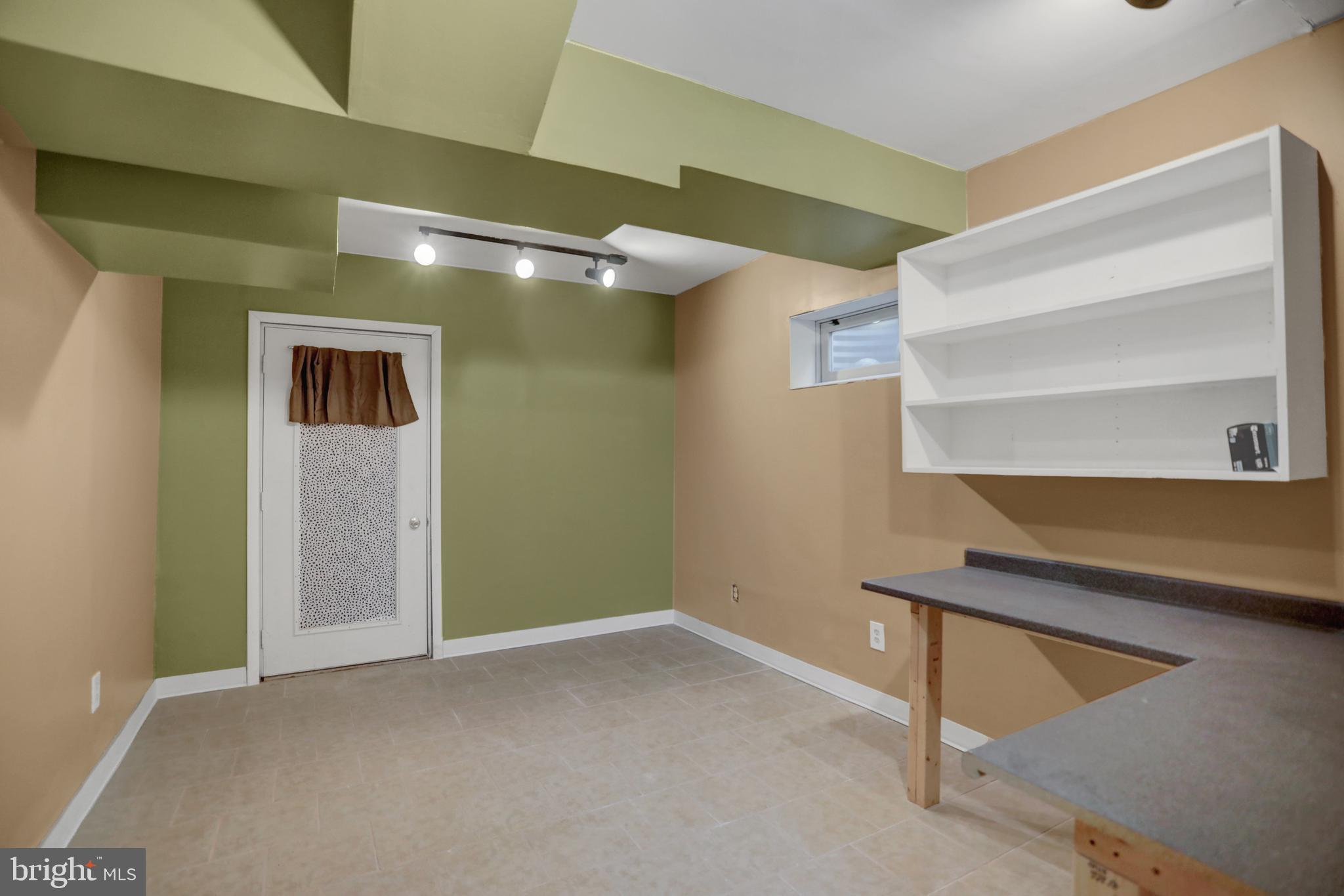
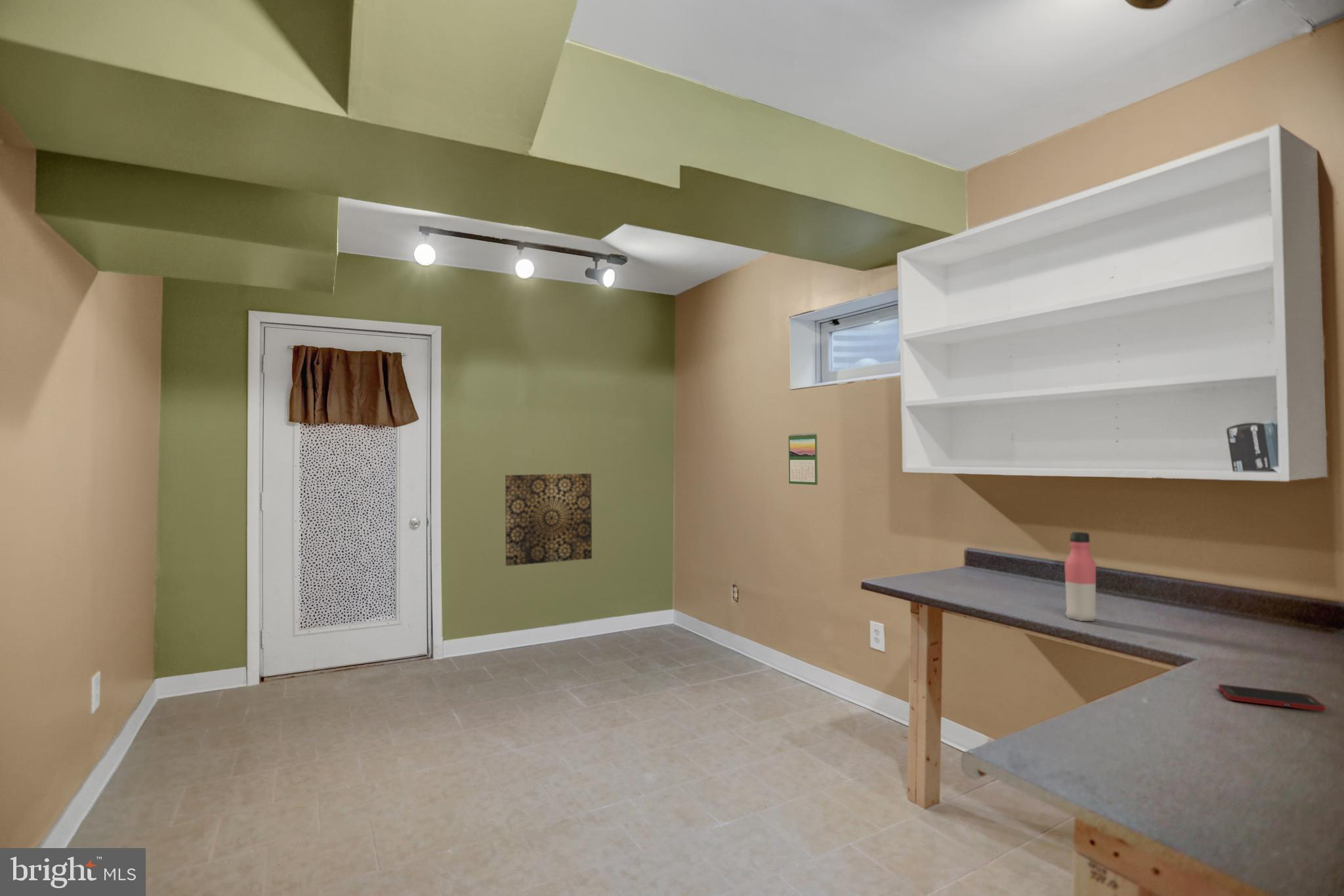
+ water bottle [1064,531,1097,622]
+ wall art [505,473,593,567]
+ cell phone [1218,683,1326,712]
+ calendar [788,432,818,485]
